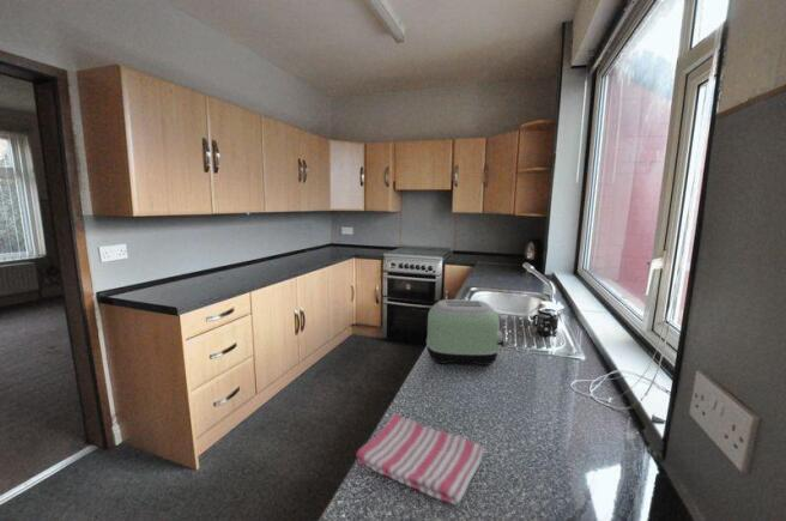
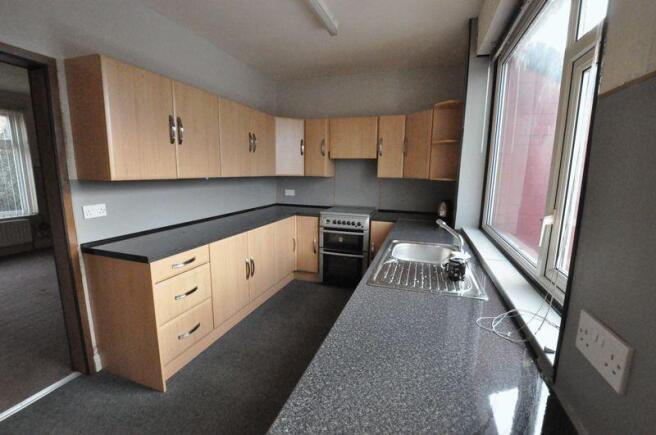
- toaster [425,298,508,366]
- dish towel [355,411,485,507]
